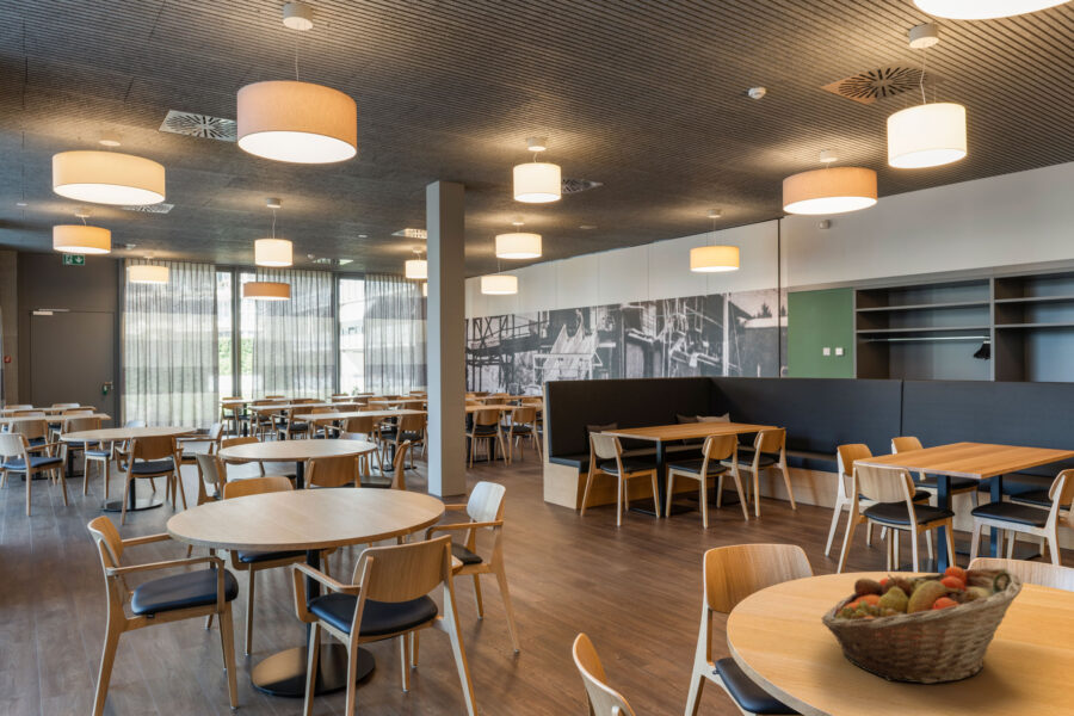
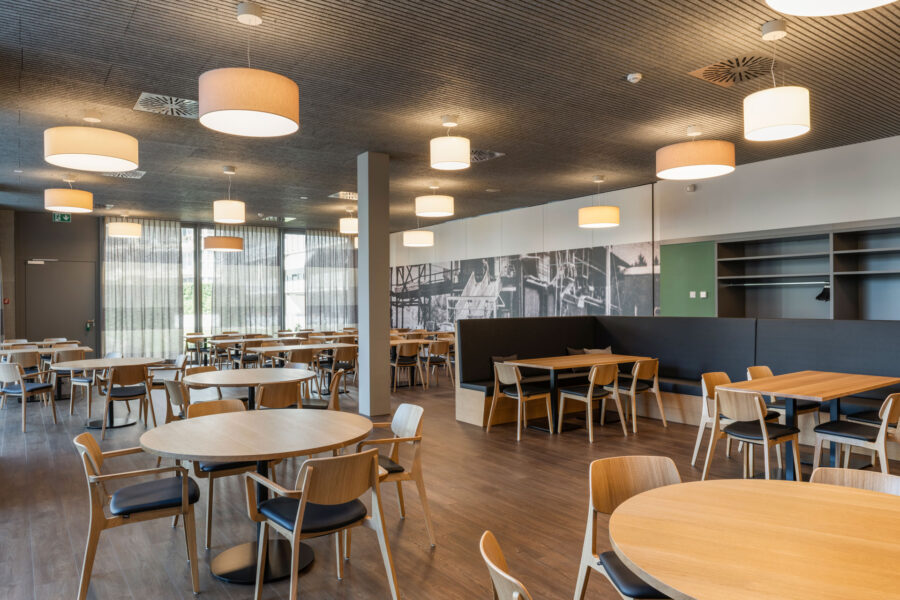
- fruit basket [820,566,1024,685]
